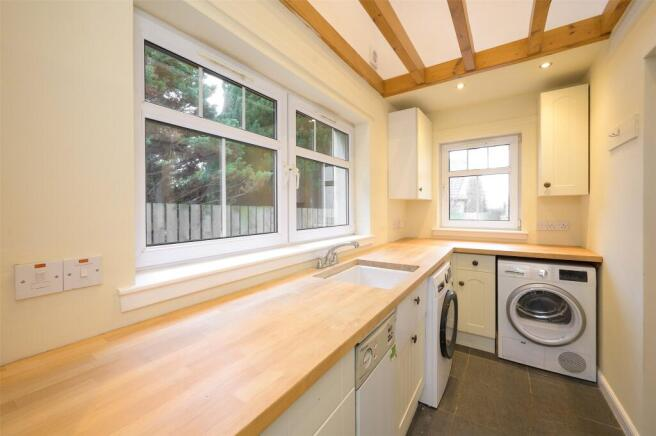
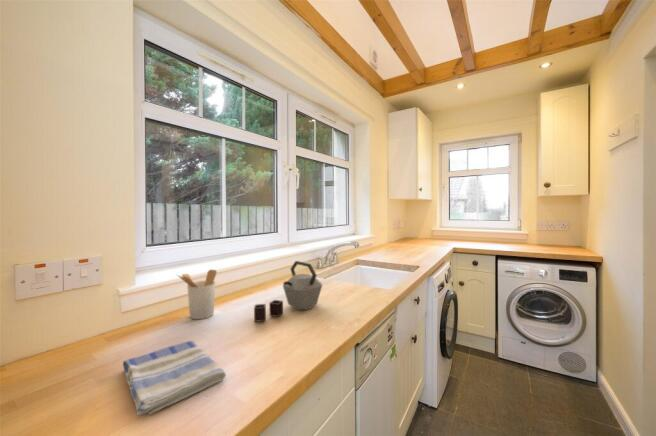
+ kettle [253,260,324,323]
+ dish towel [122,340,227,417]
+ utensil holder [176,268,218,320]
